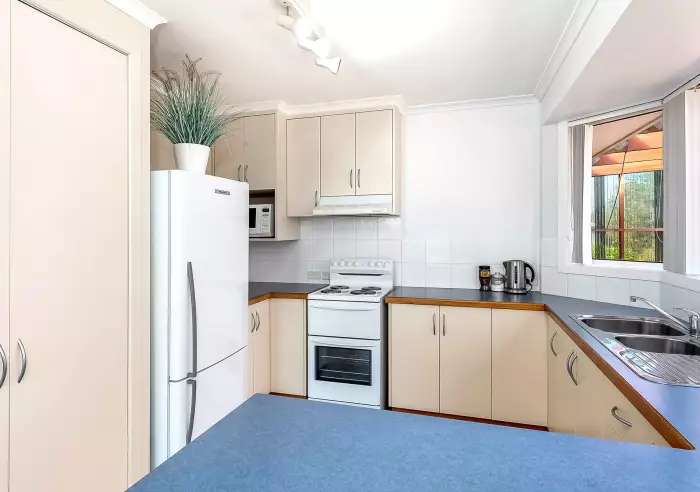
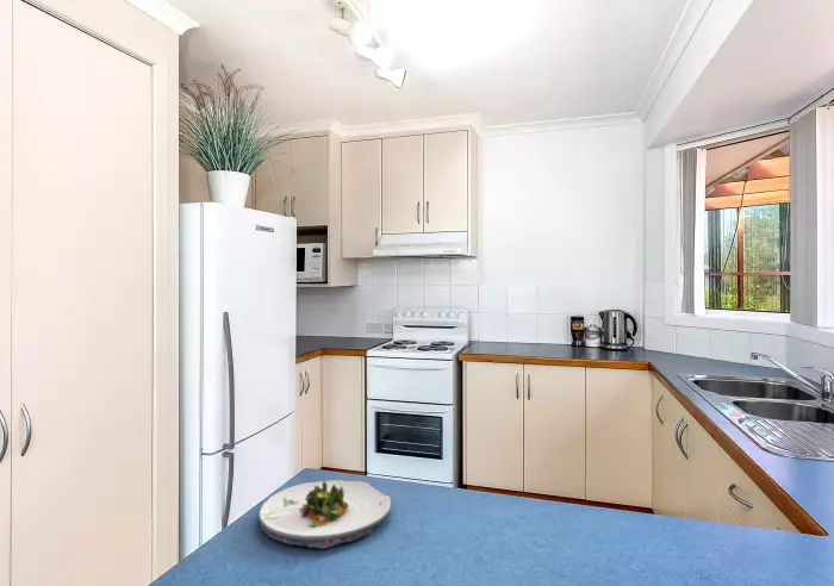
+ salad plate [257,479,392,550]
